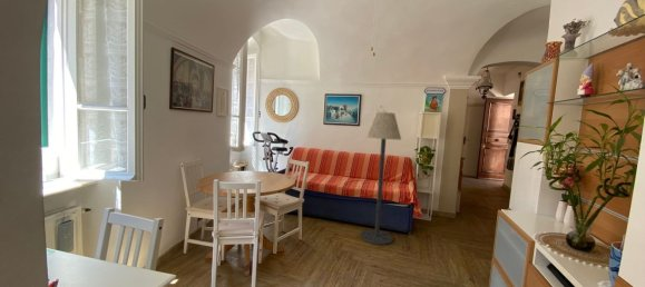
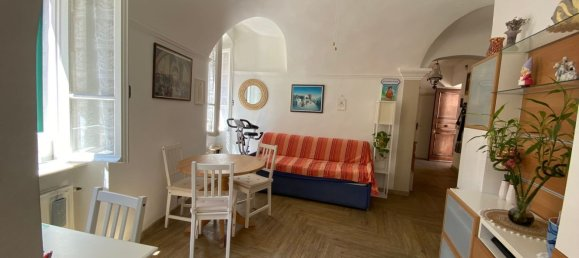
- floor lamp [360,111,402,246]
